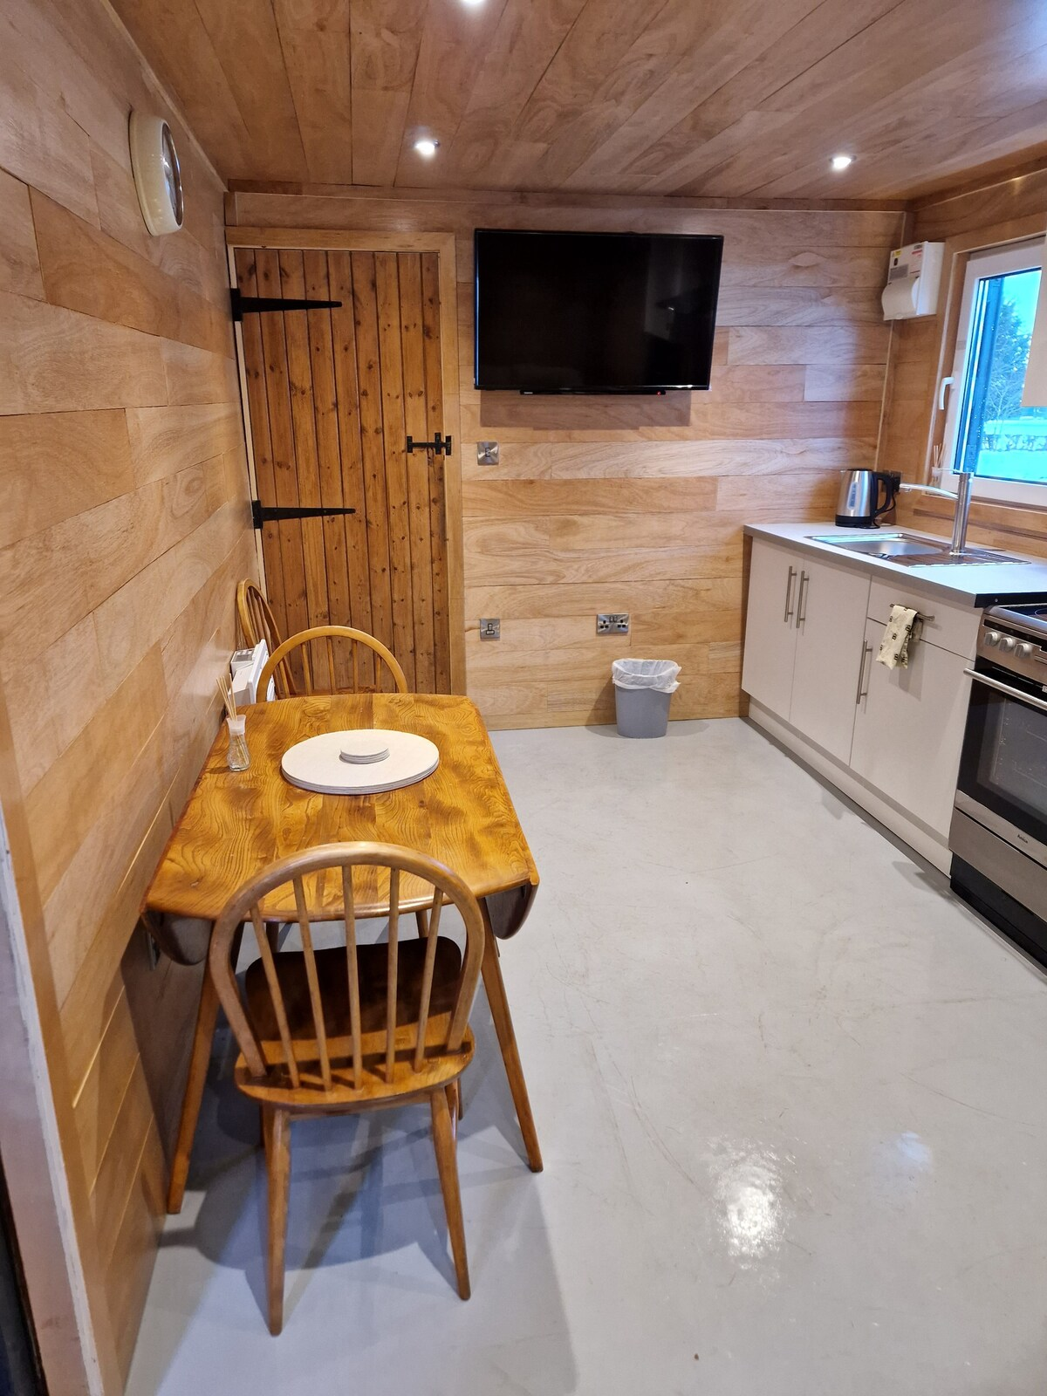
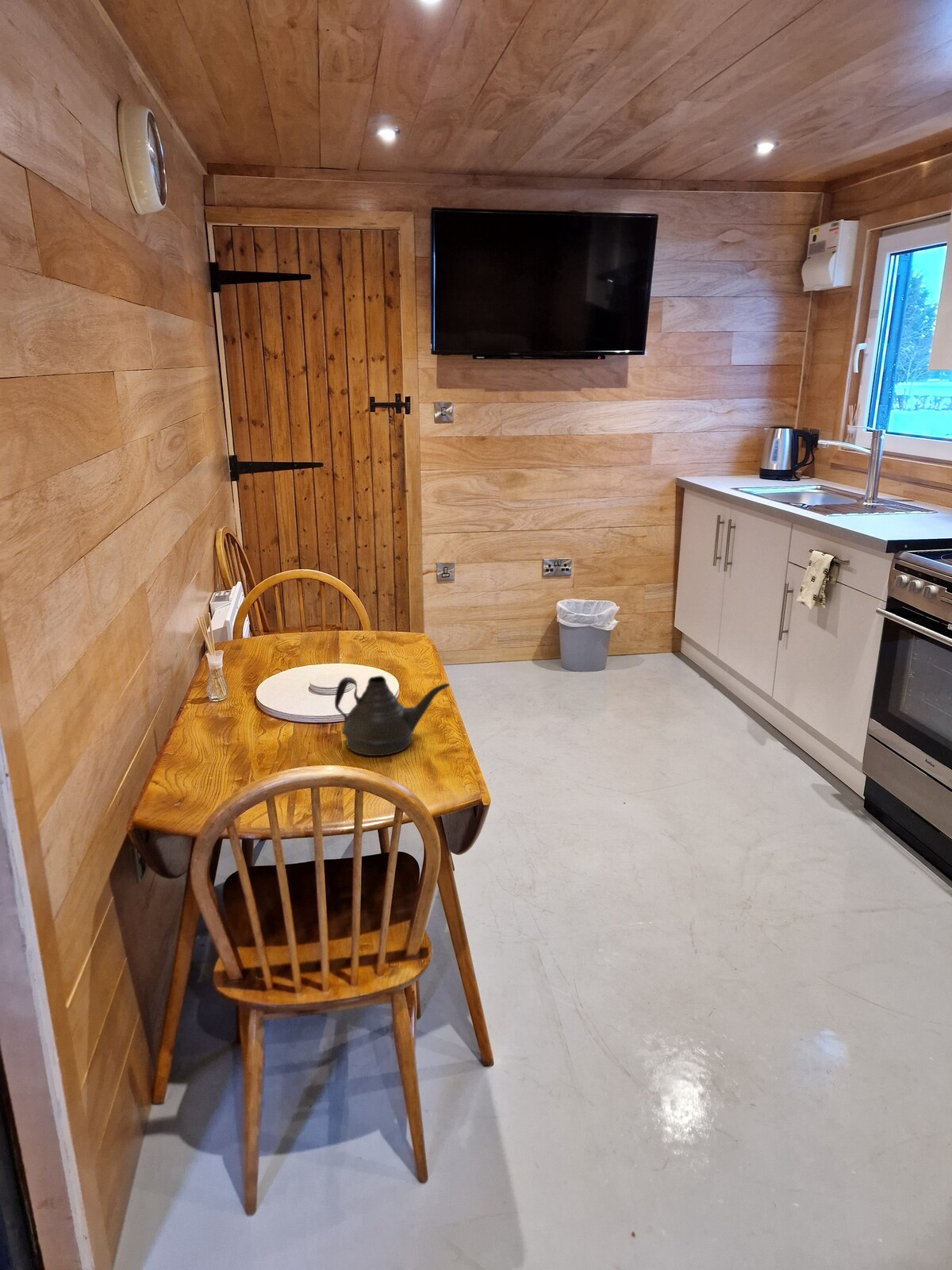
+ teapot [334,675,451,756]
